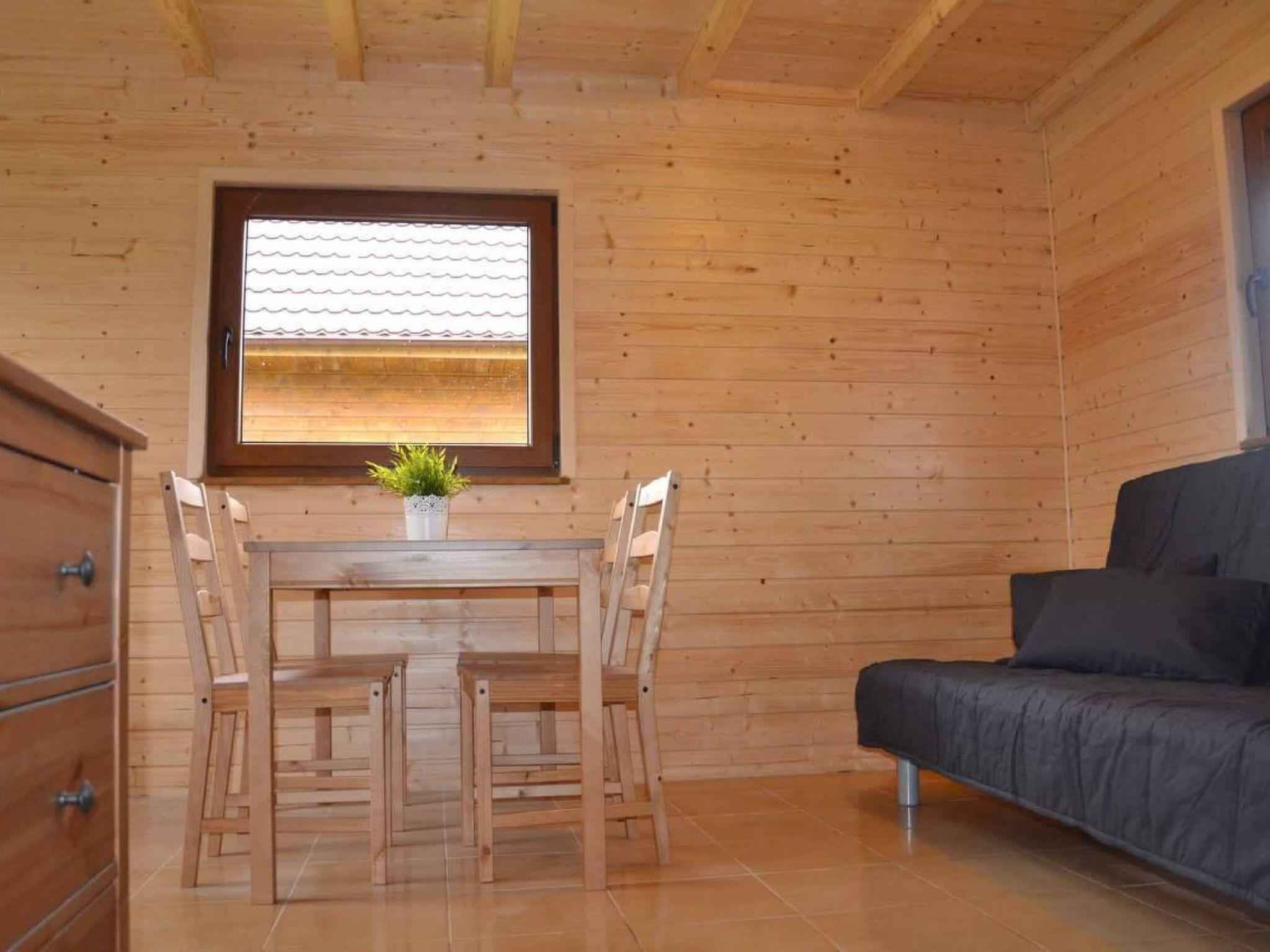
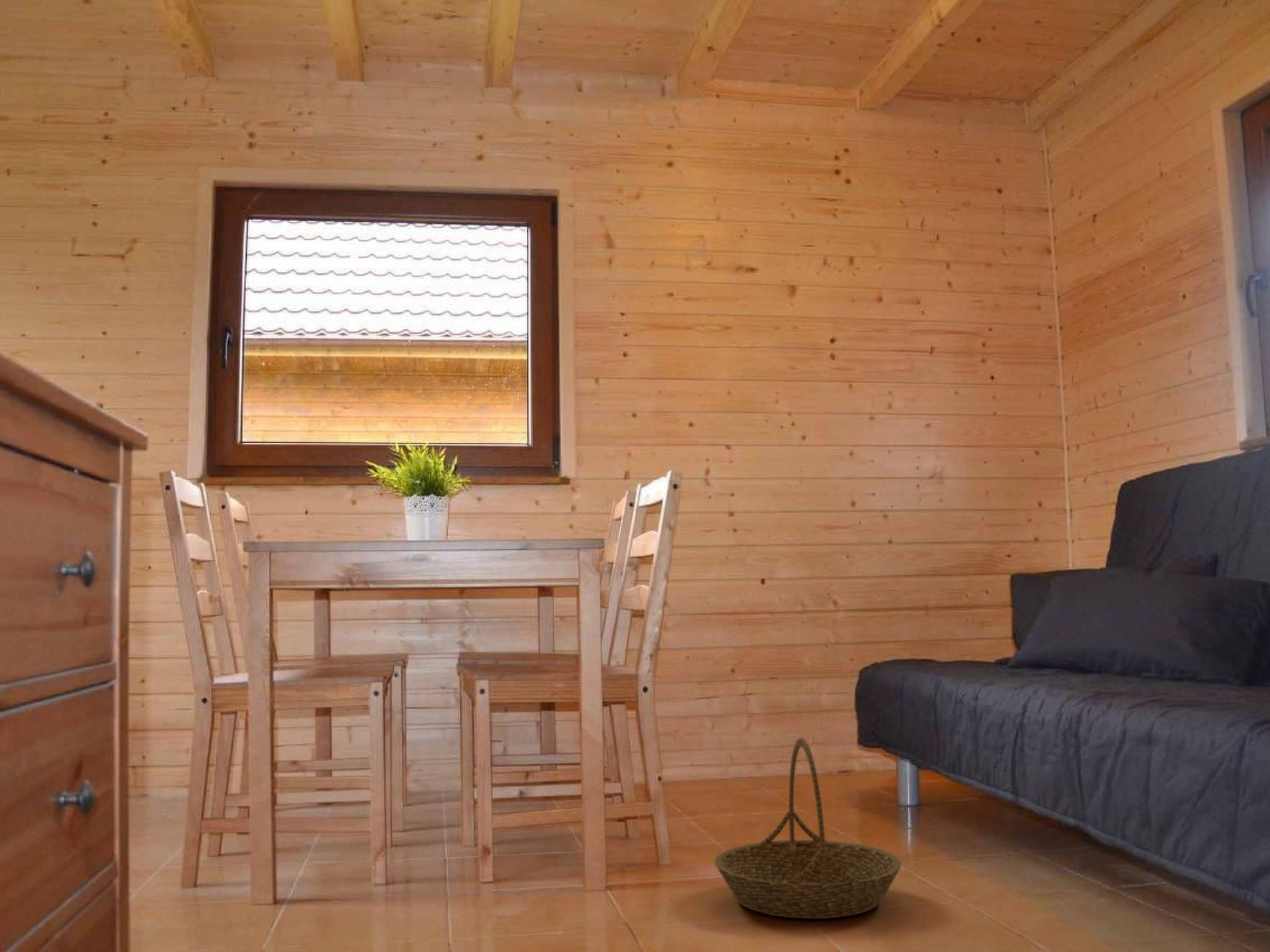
+ basket [714,738,902,919]
